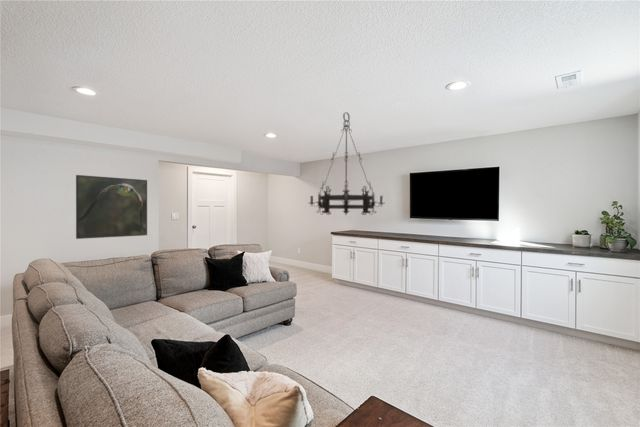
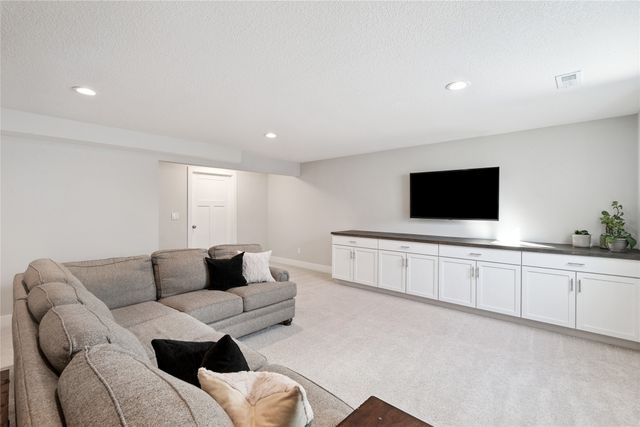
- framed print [75,174,148,240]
- chandelier [308,111,385,216]
